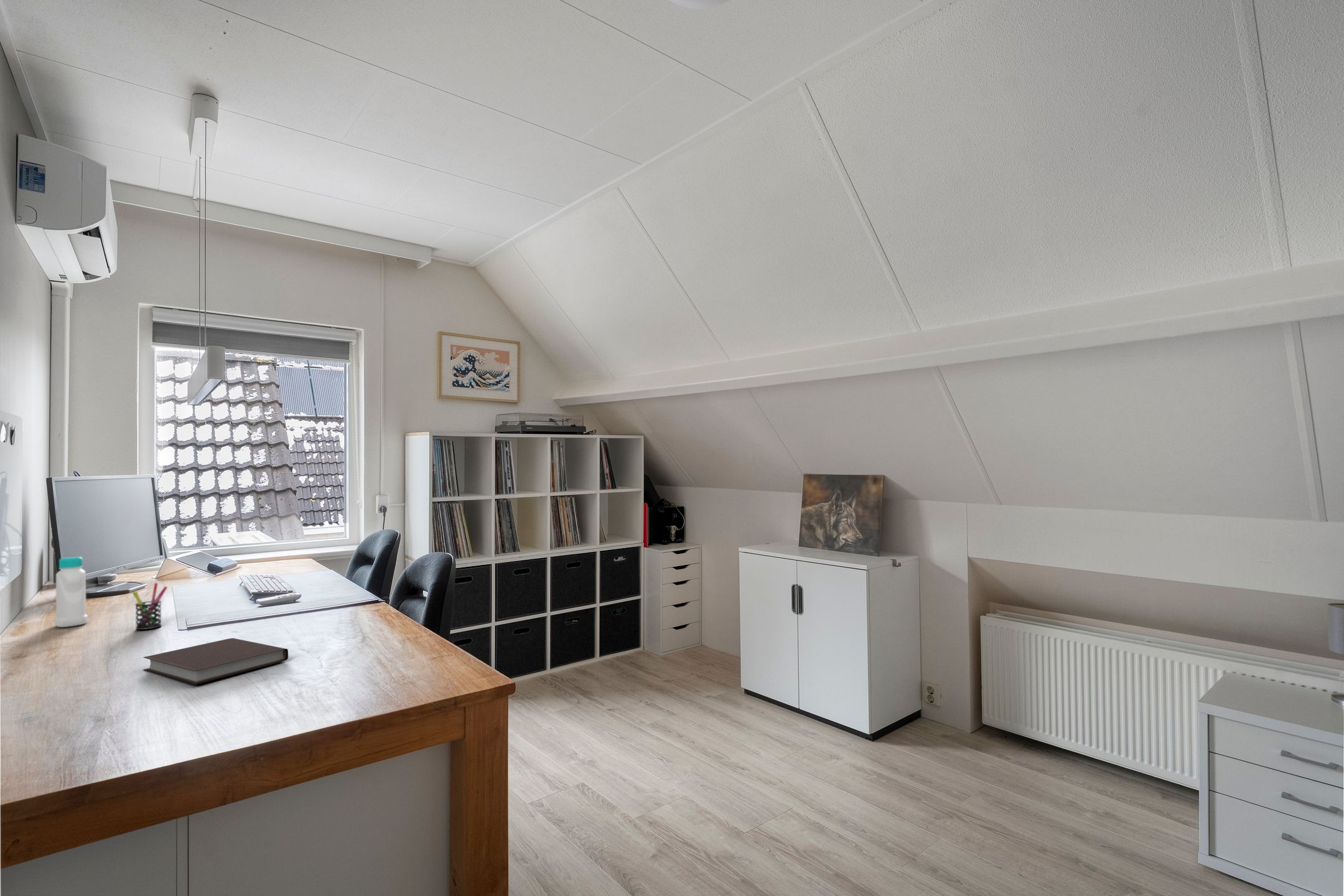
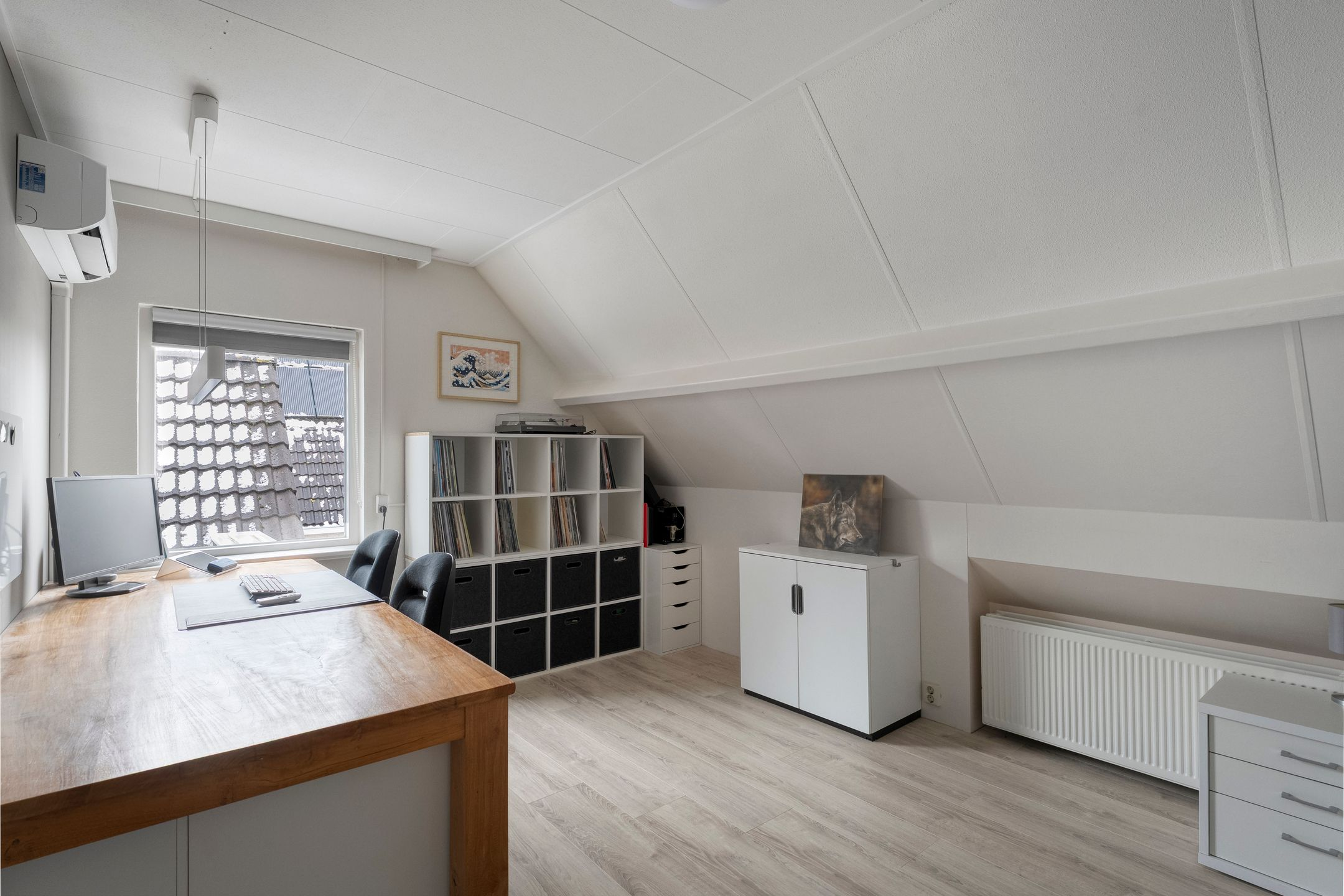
- pen holder [132,582,168,630]
- notebook [142,638,289,685]
- bottle [54,556,88,628]
